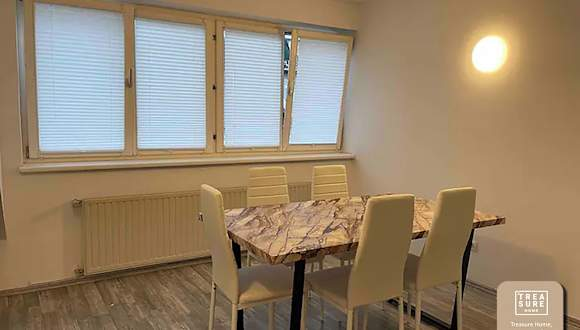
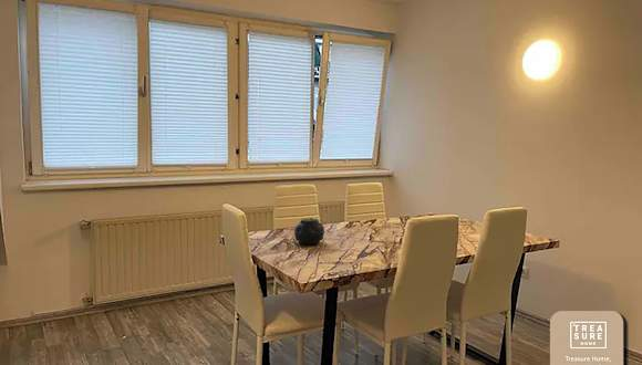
+ teapot [293,217,327,246]
